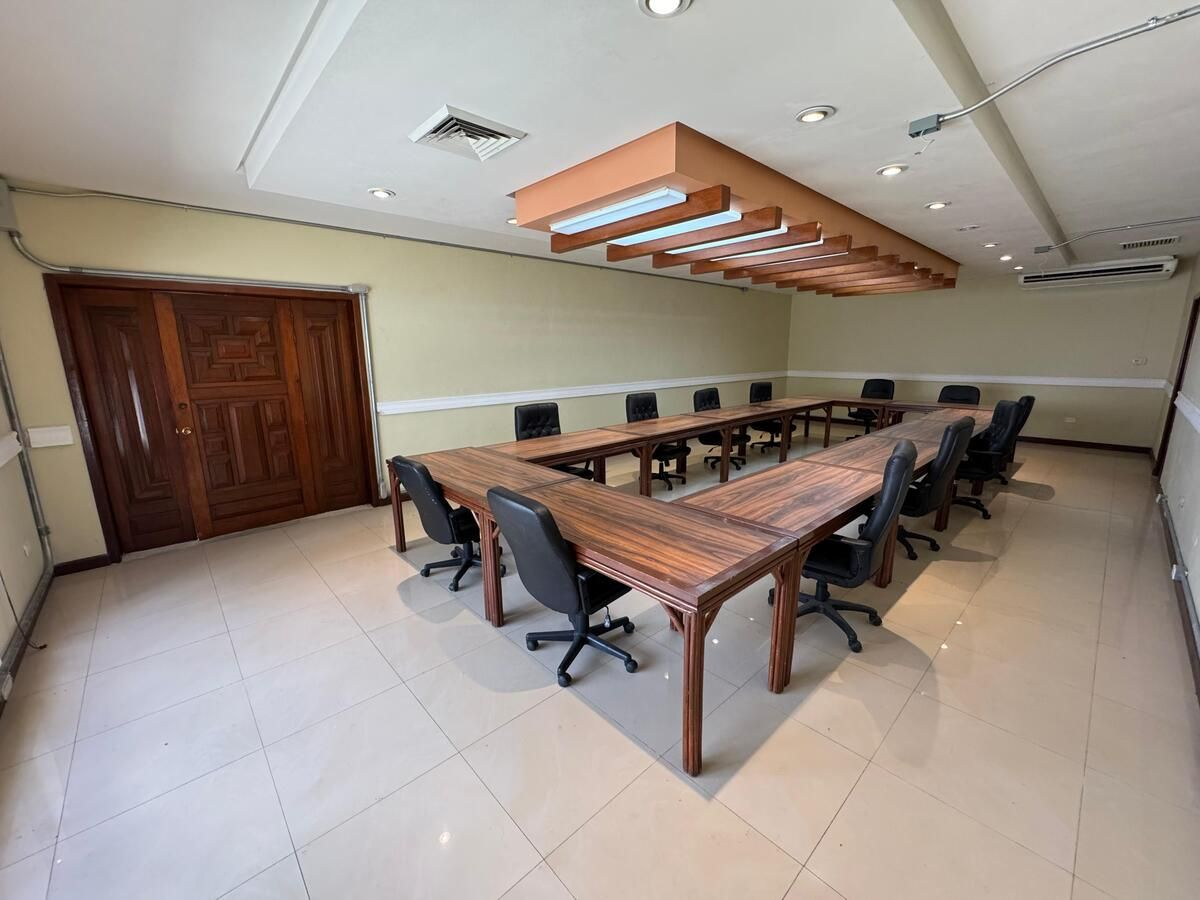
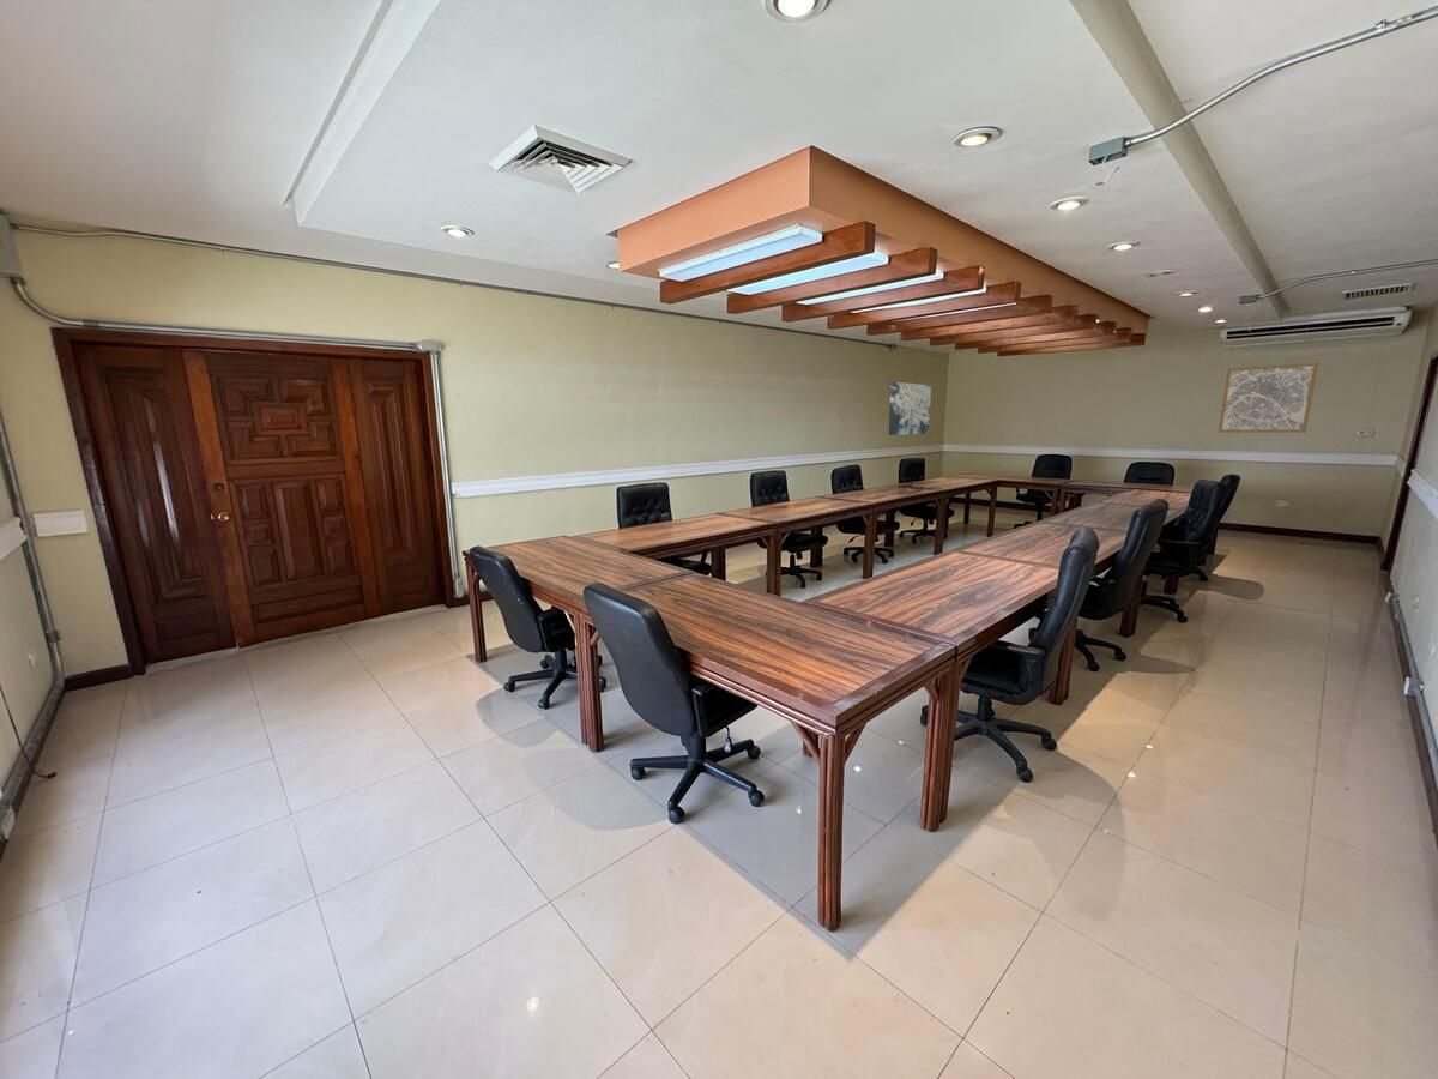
+ wall art [888,381,932,436]
+ wall art [1218,362,1319,434]
